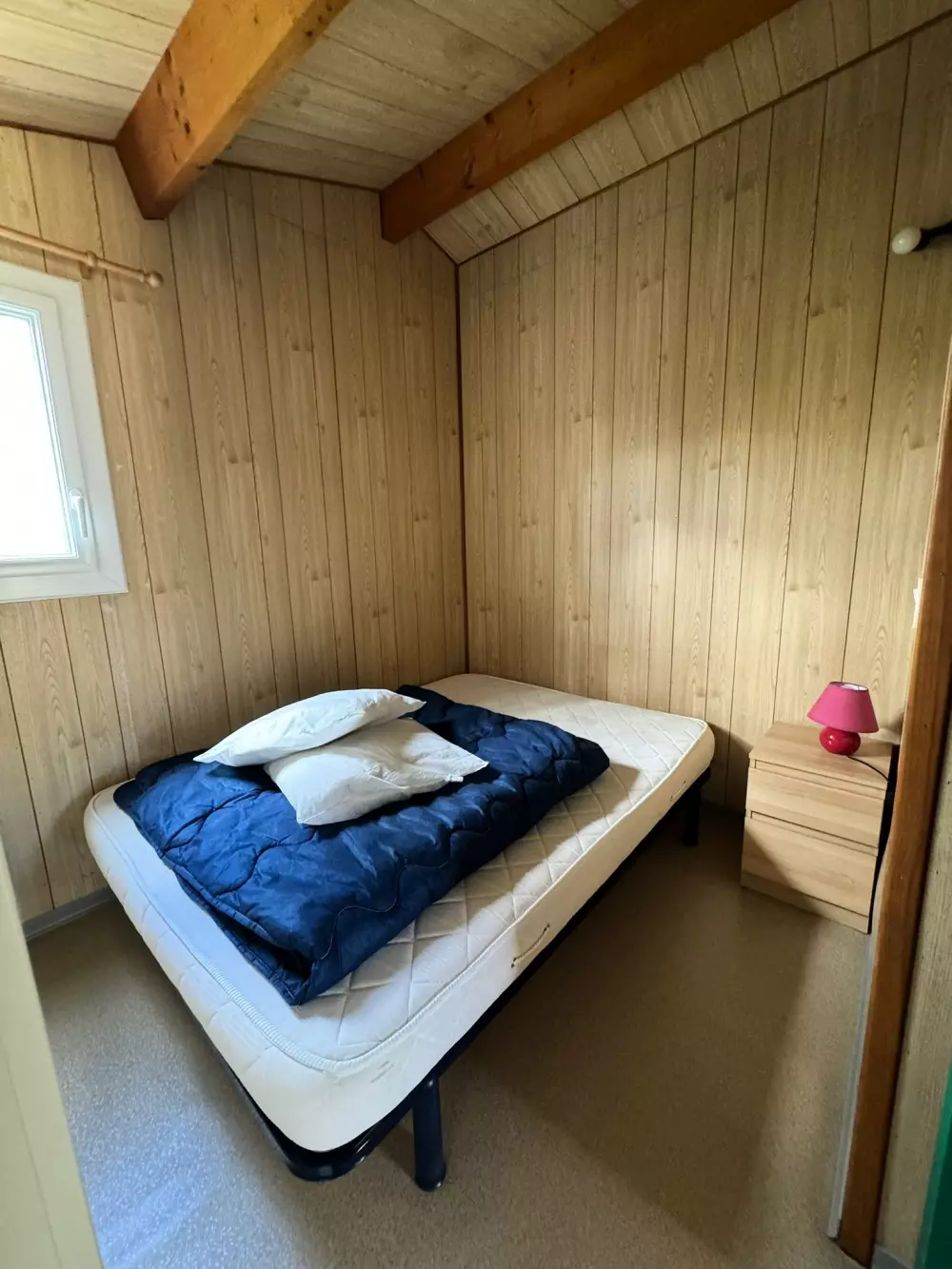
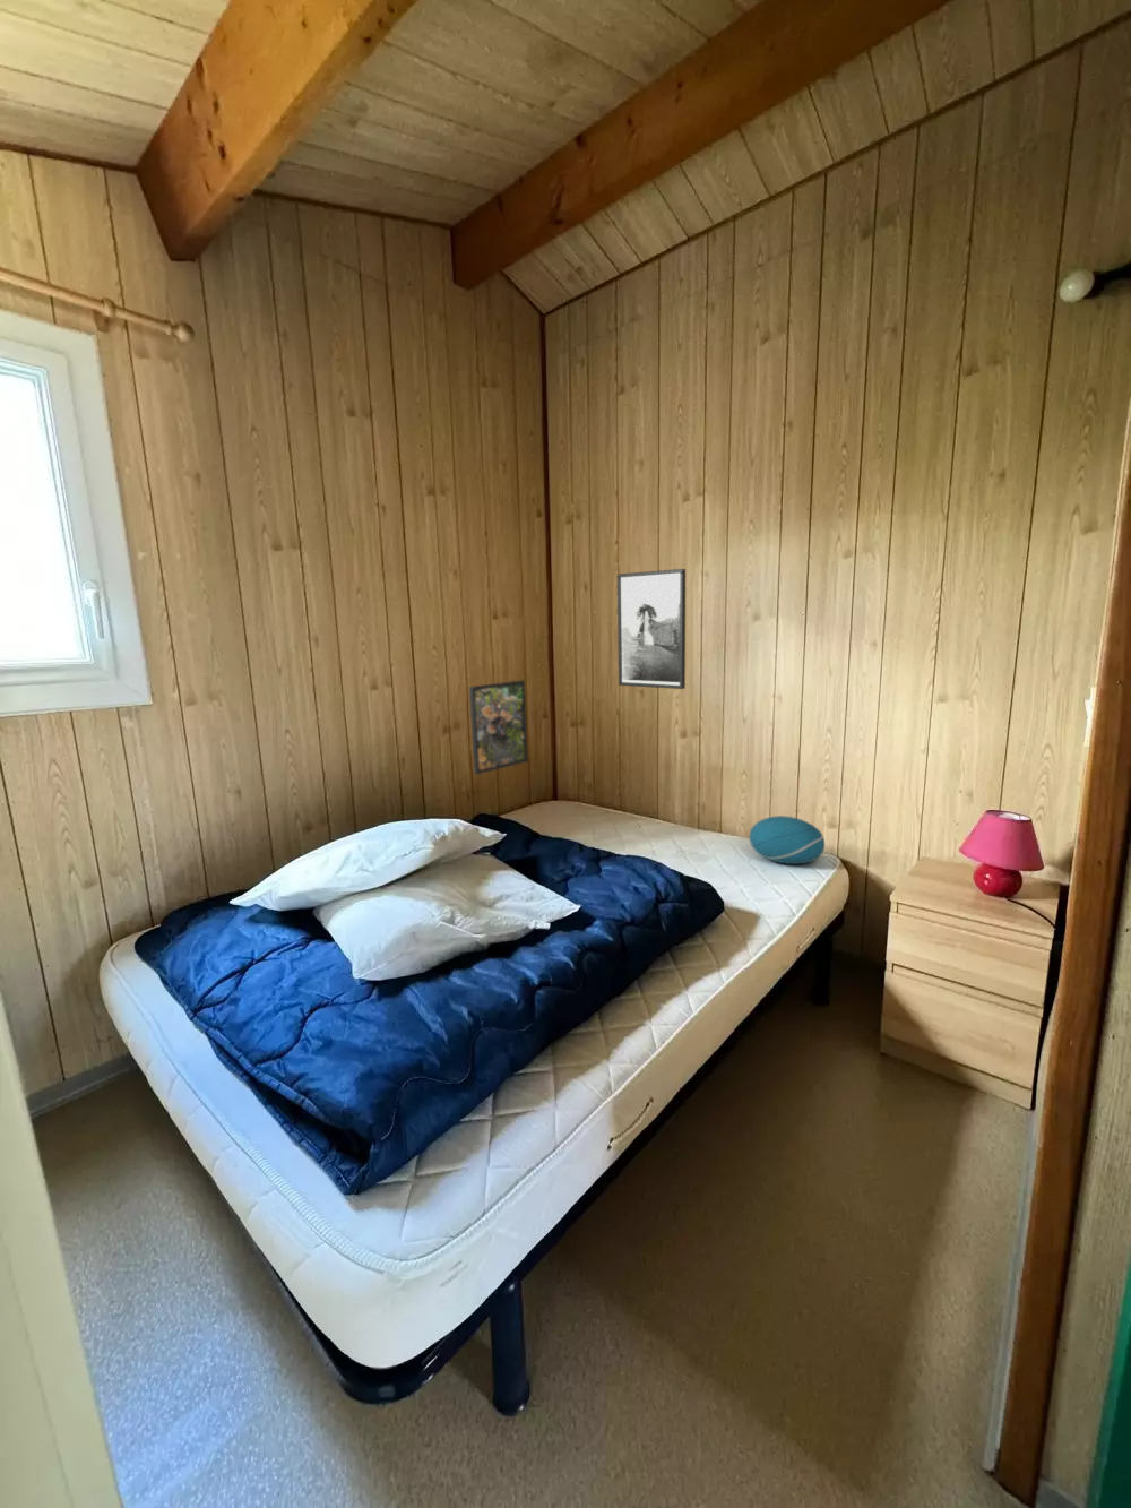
+ cushion [748,814,826,865]
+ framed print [468,679,530,775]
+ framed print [617,568,687,690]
